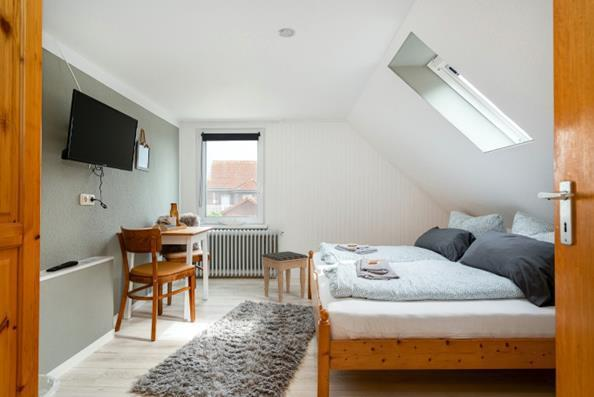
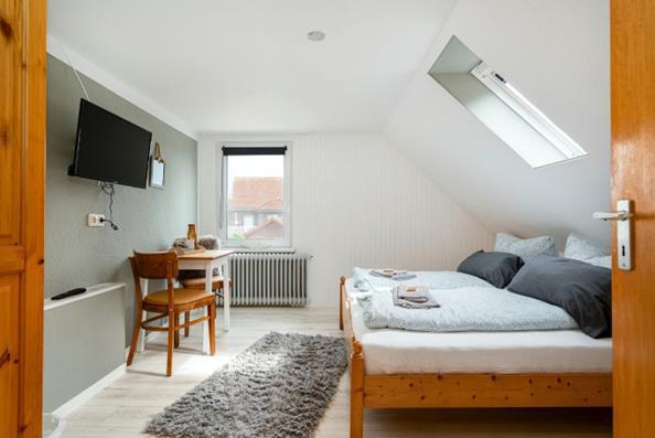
- footstool [261,250,309,304]
